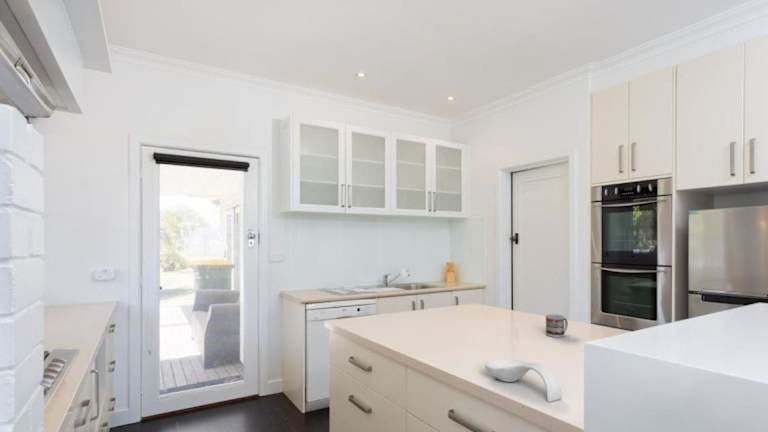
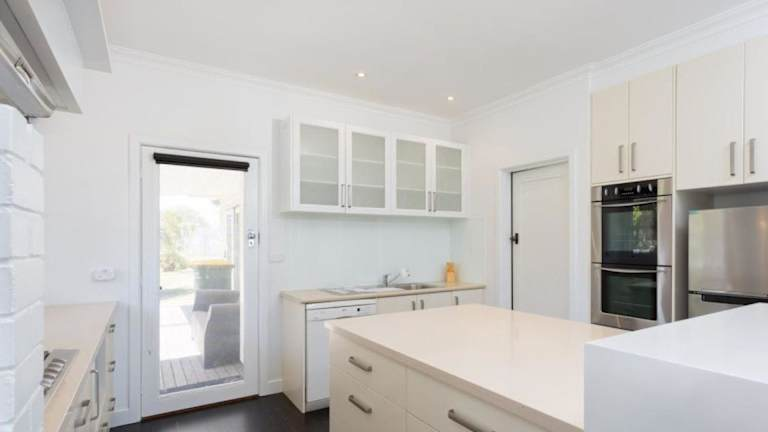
- cup [545,313,569,338]
- spoon rest [484,358,563,403]
